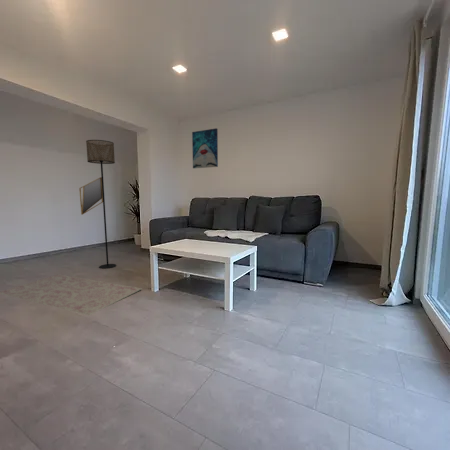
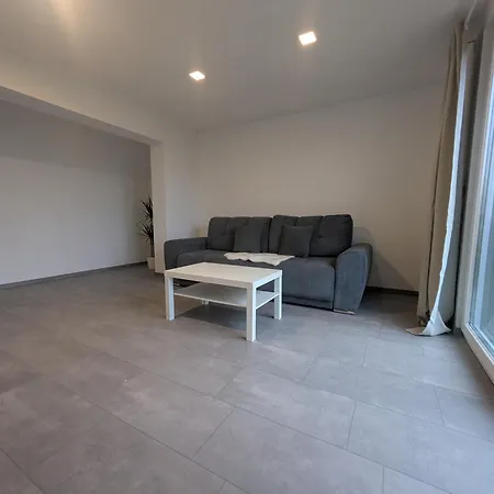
- rug [0,273,142,316]
- wall art [191,127,219,169]
- floor lamp [85,139,117,270]
- home mirror [78,176,103,215]
